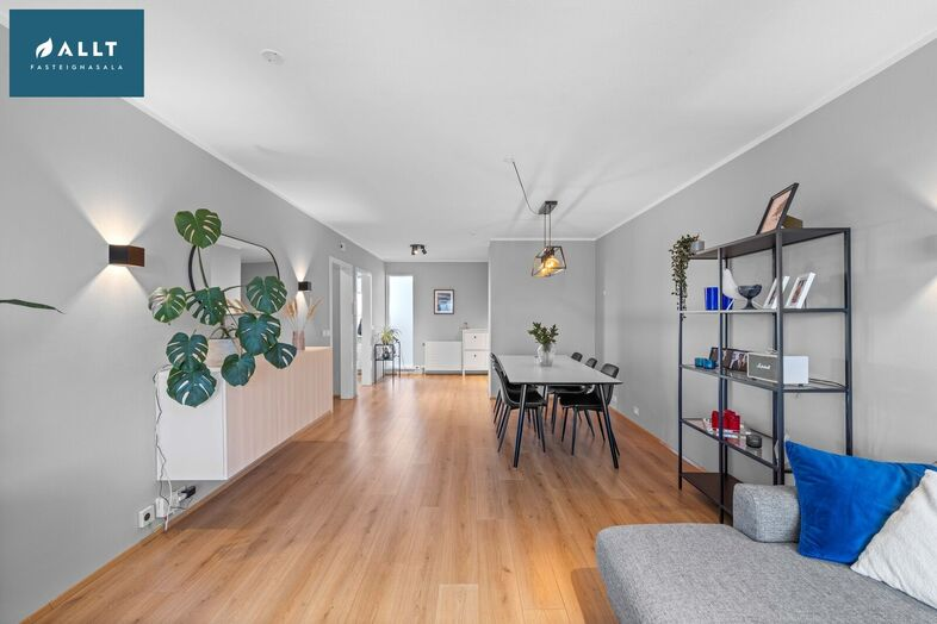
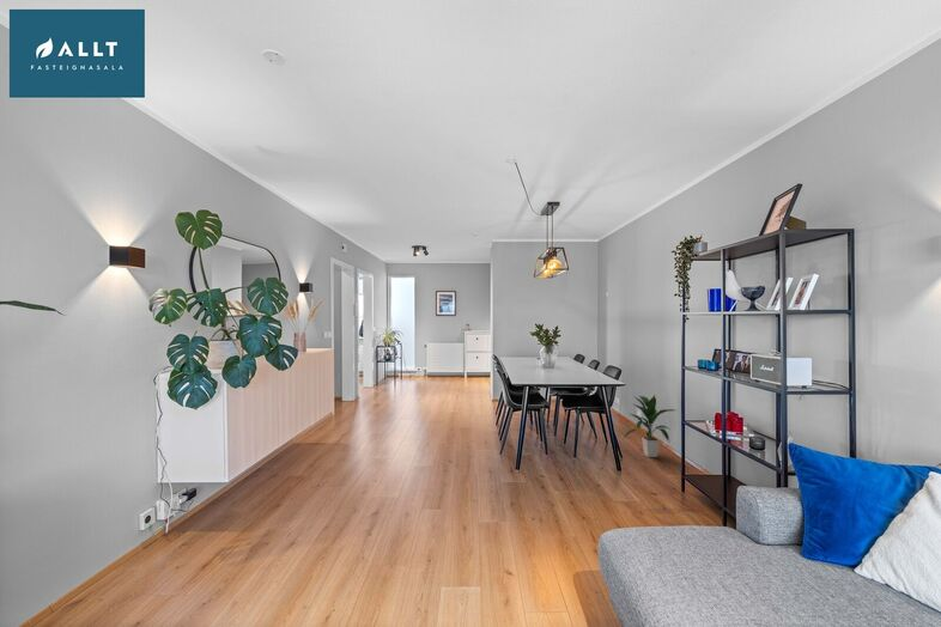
+ indoor plant [623,394,675,458]
